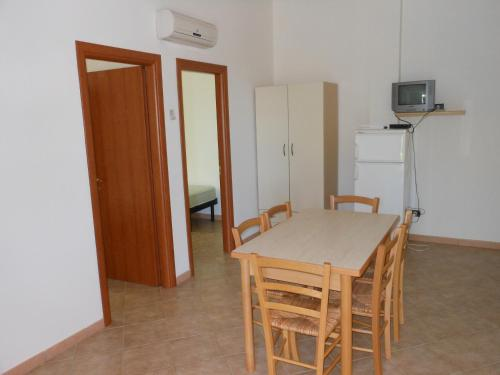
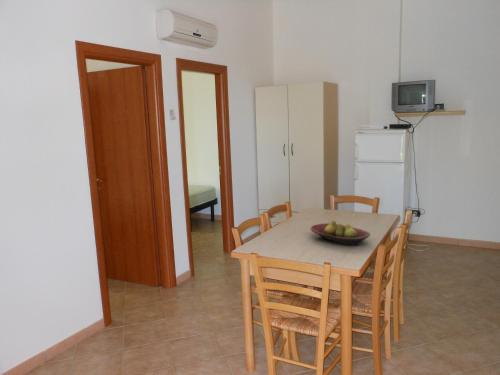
+ fruit bowl [310,220,371,246]
